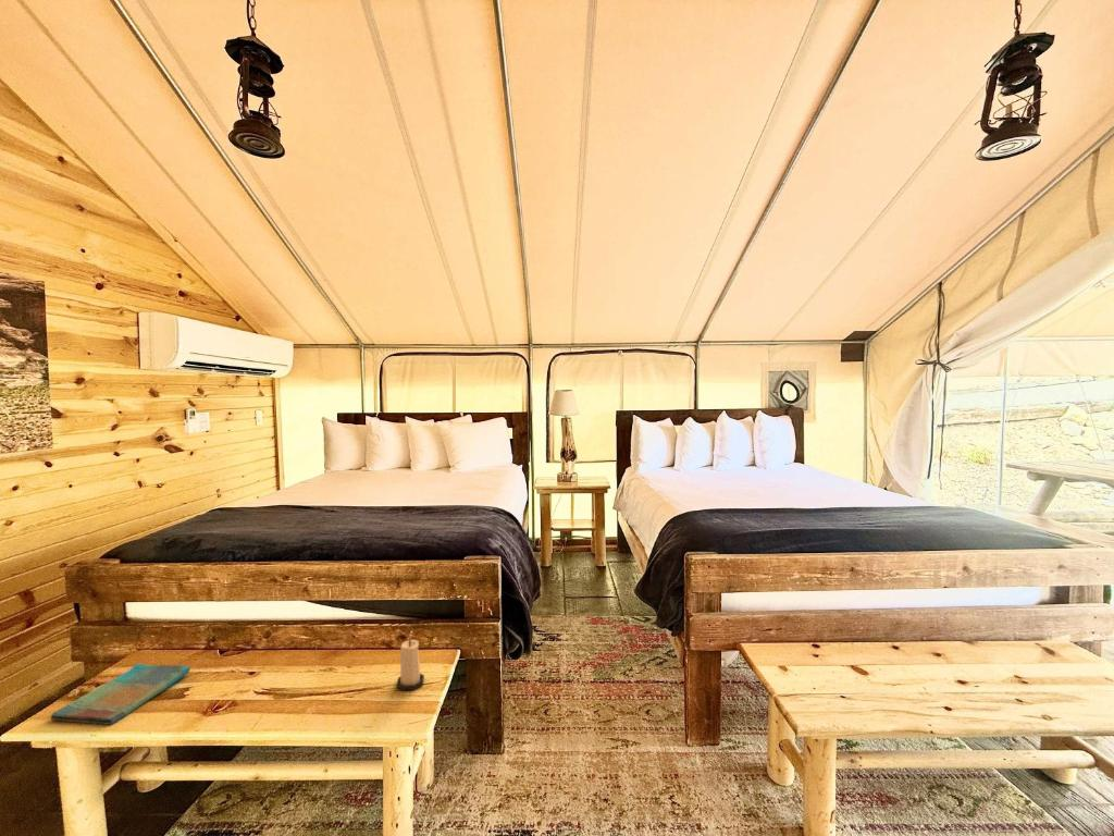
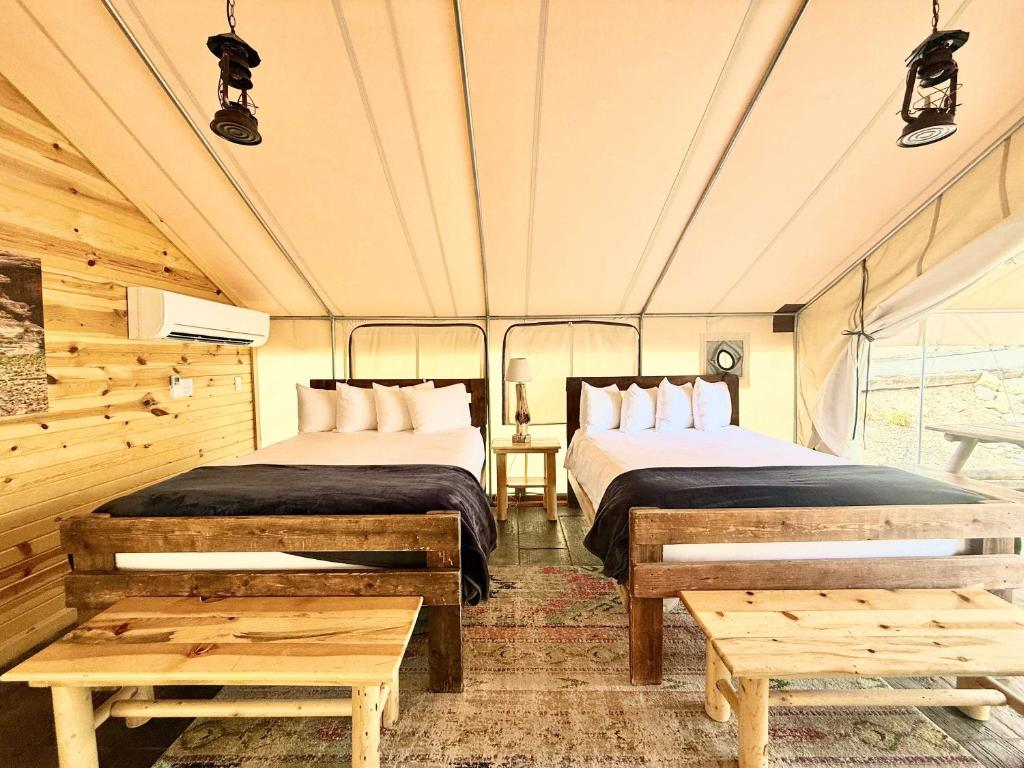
- candle [396,639,425,691]
- dish towel [50,662,191,726]
